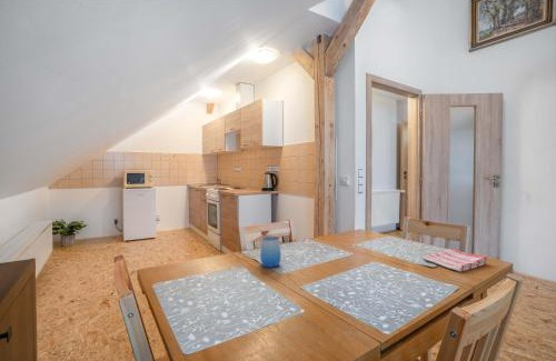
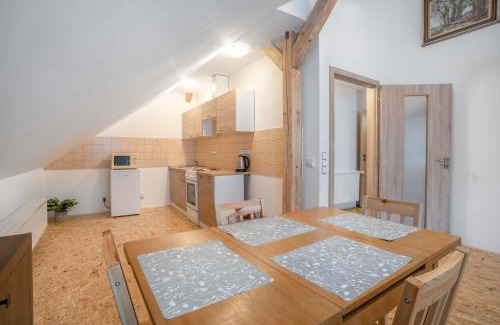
- cup [259,235,282,269]
- dish towel [421,248,488,273]
